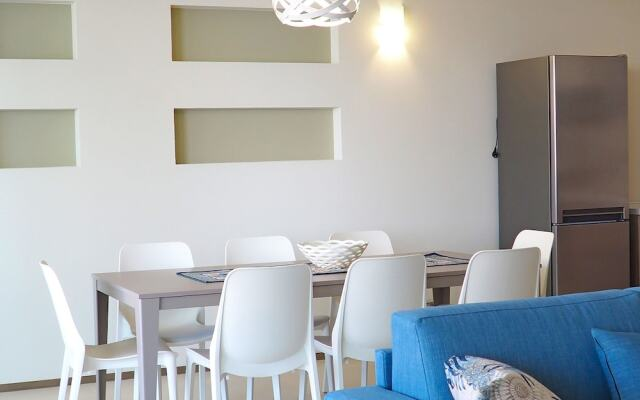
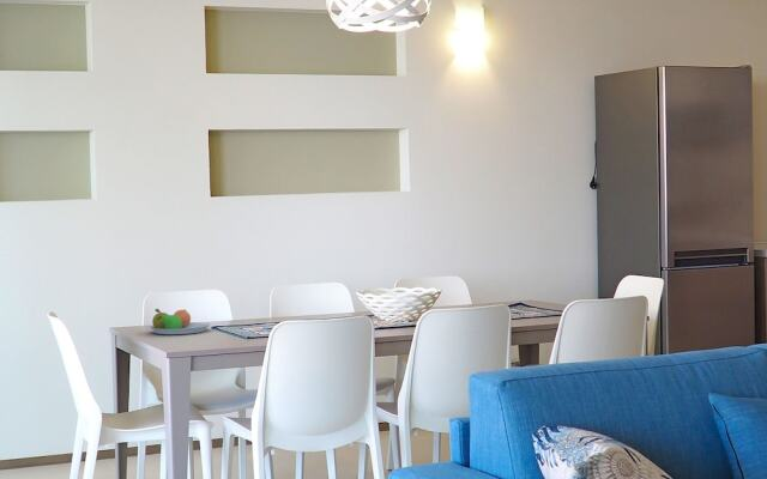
+ fruit bowl [149,308,211,335]
